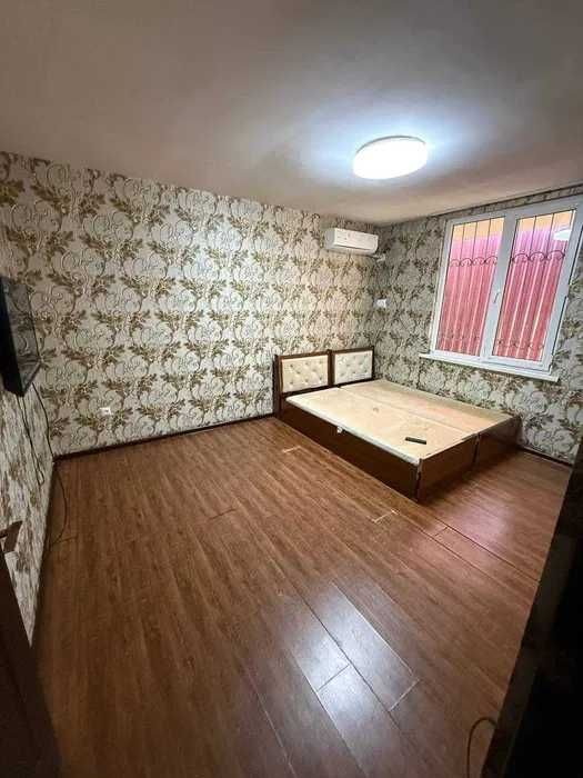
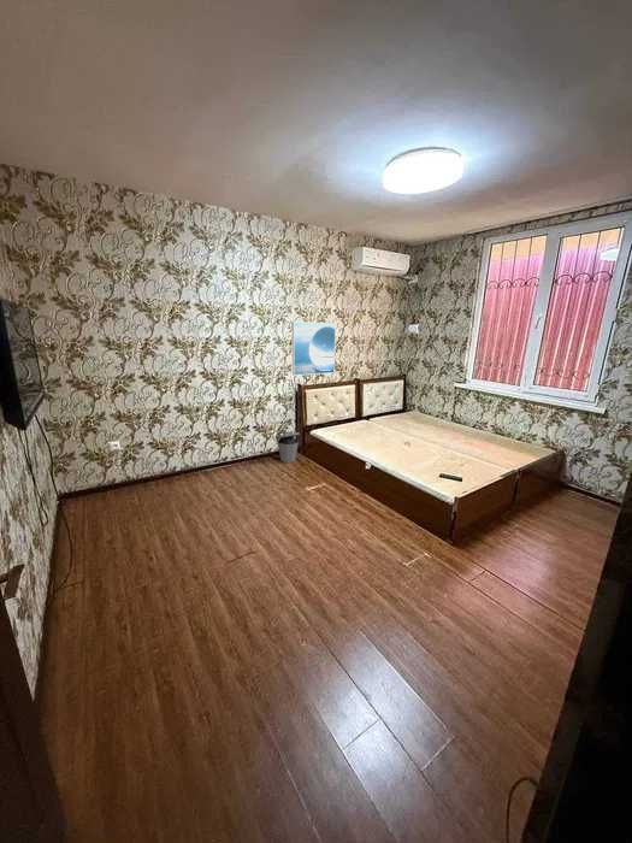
+ trash can [274,431,301,464]
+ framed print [291,320,337,377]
